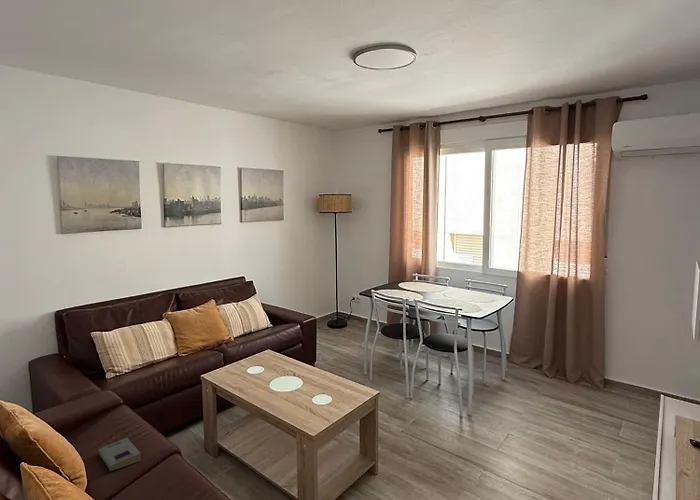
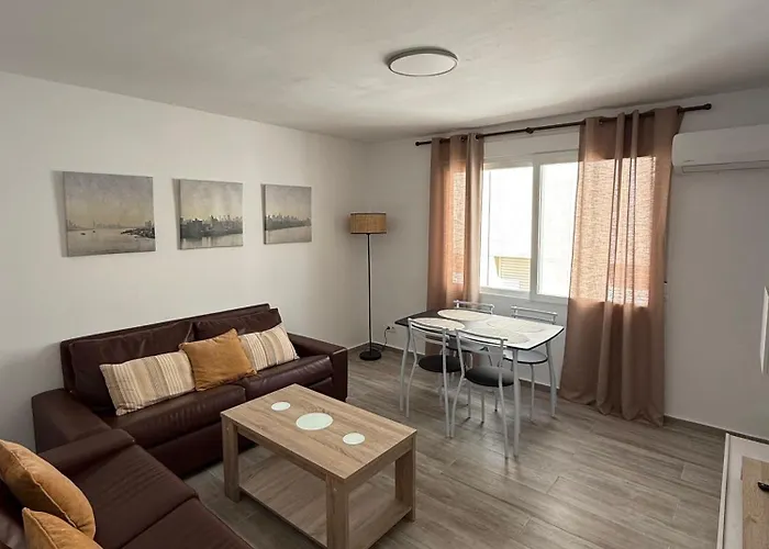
- book [97,437,142,472]
